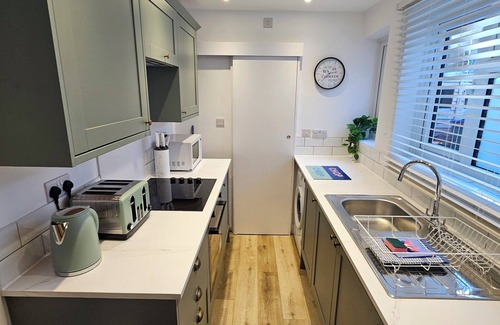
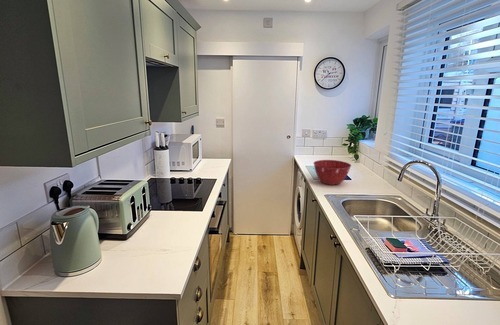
+ mixing bowl [313,159,352,186]
